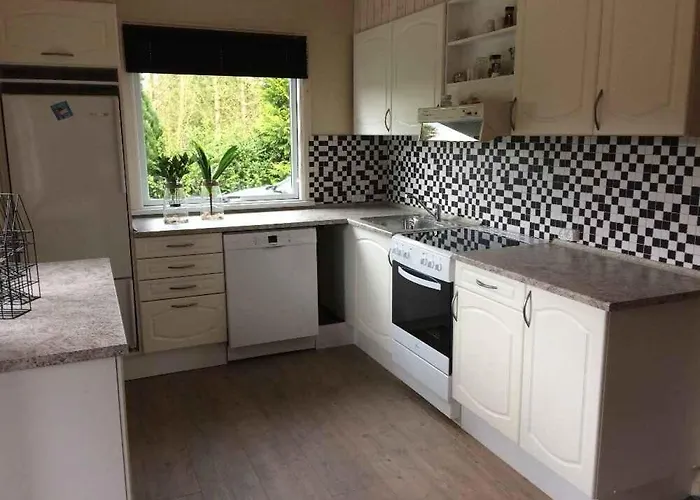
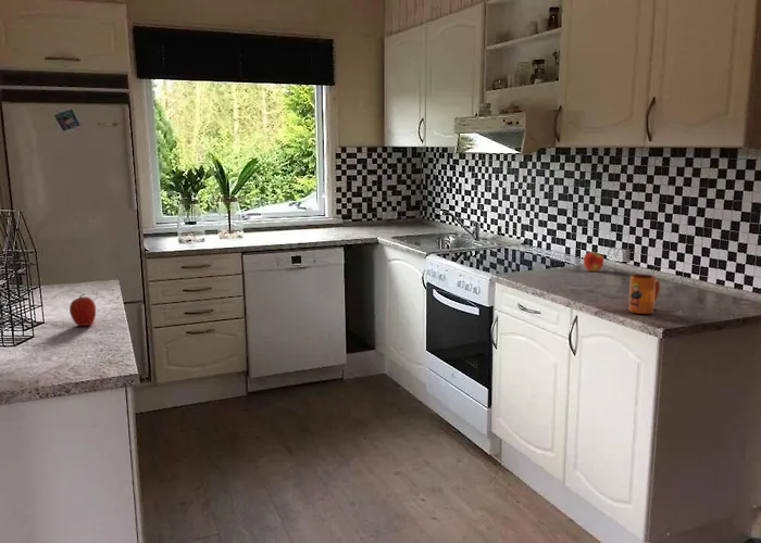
+ apple [583,249,604,273]
+ mug [627,274,661,315]
+ fruit [68,292,97,327]
